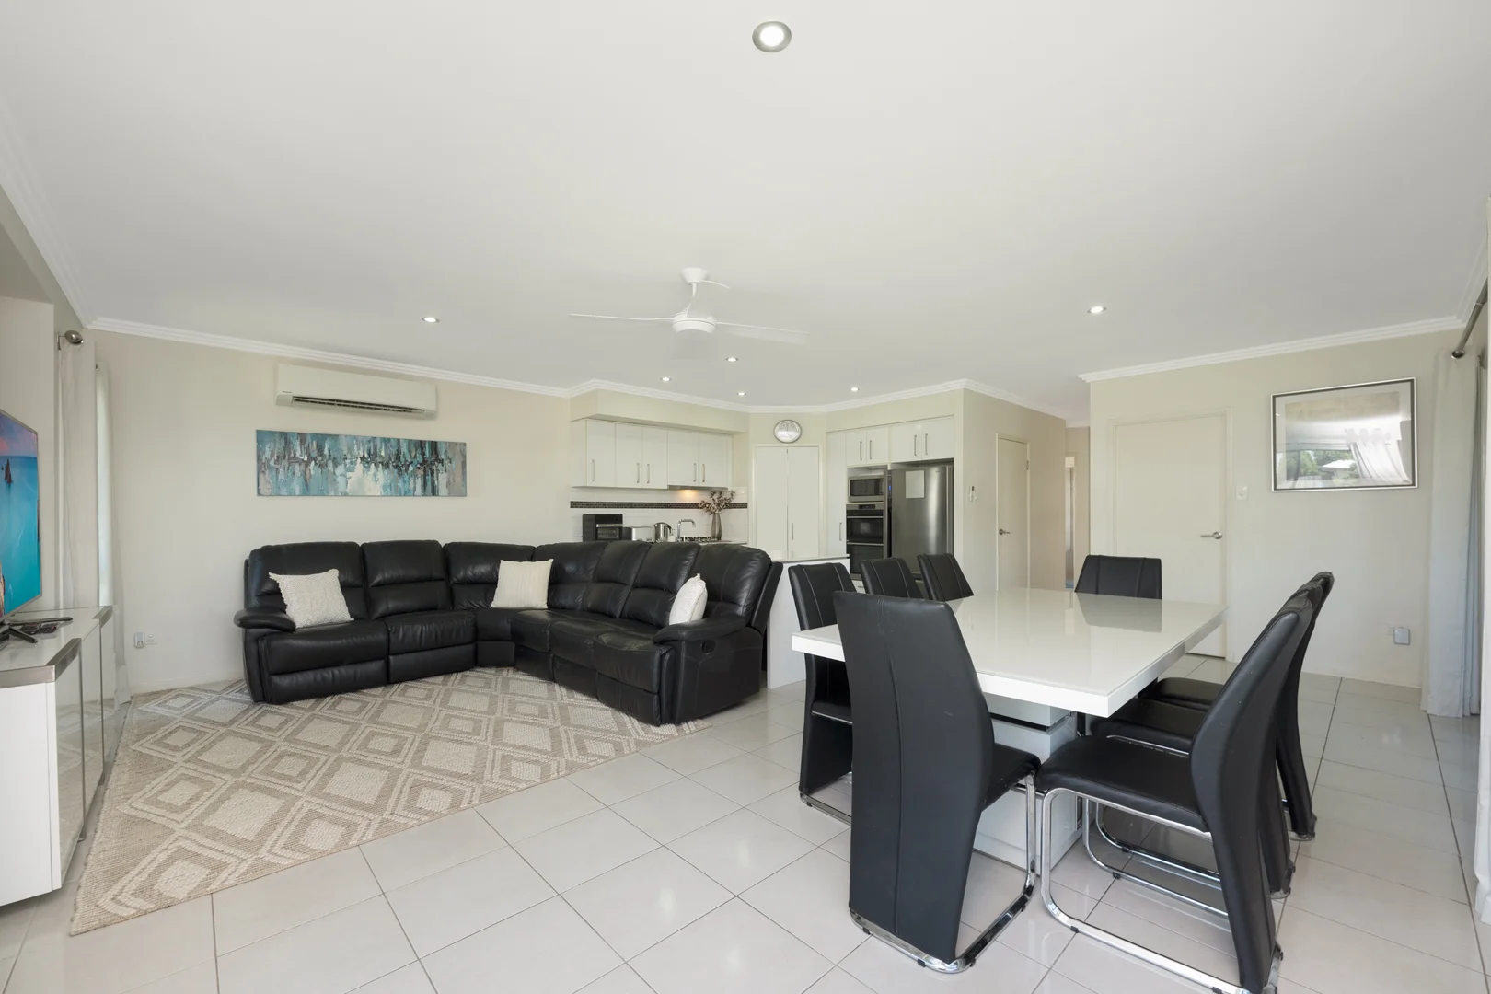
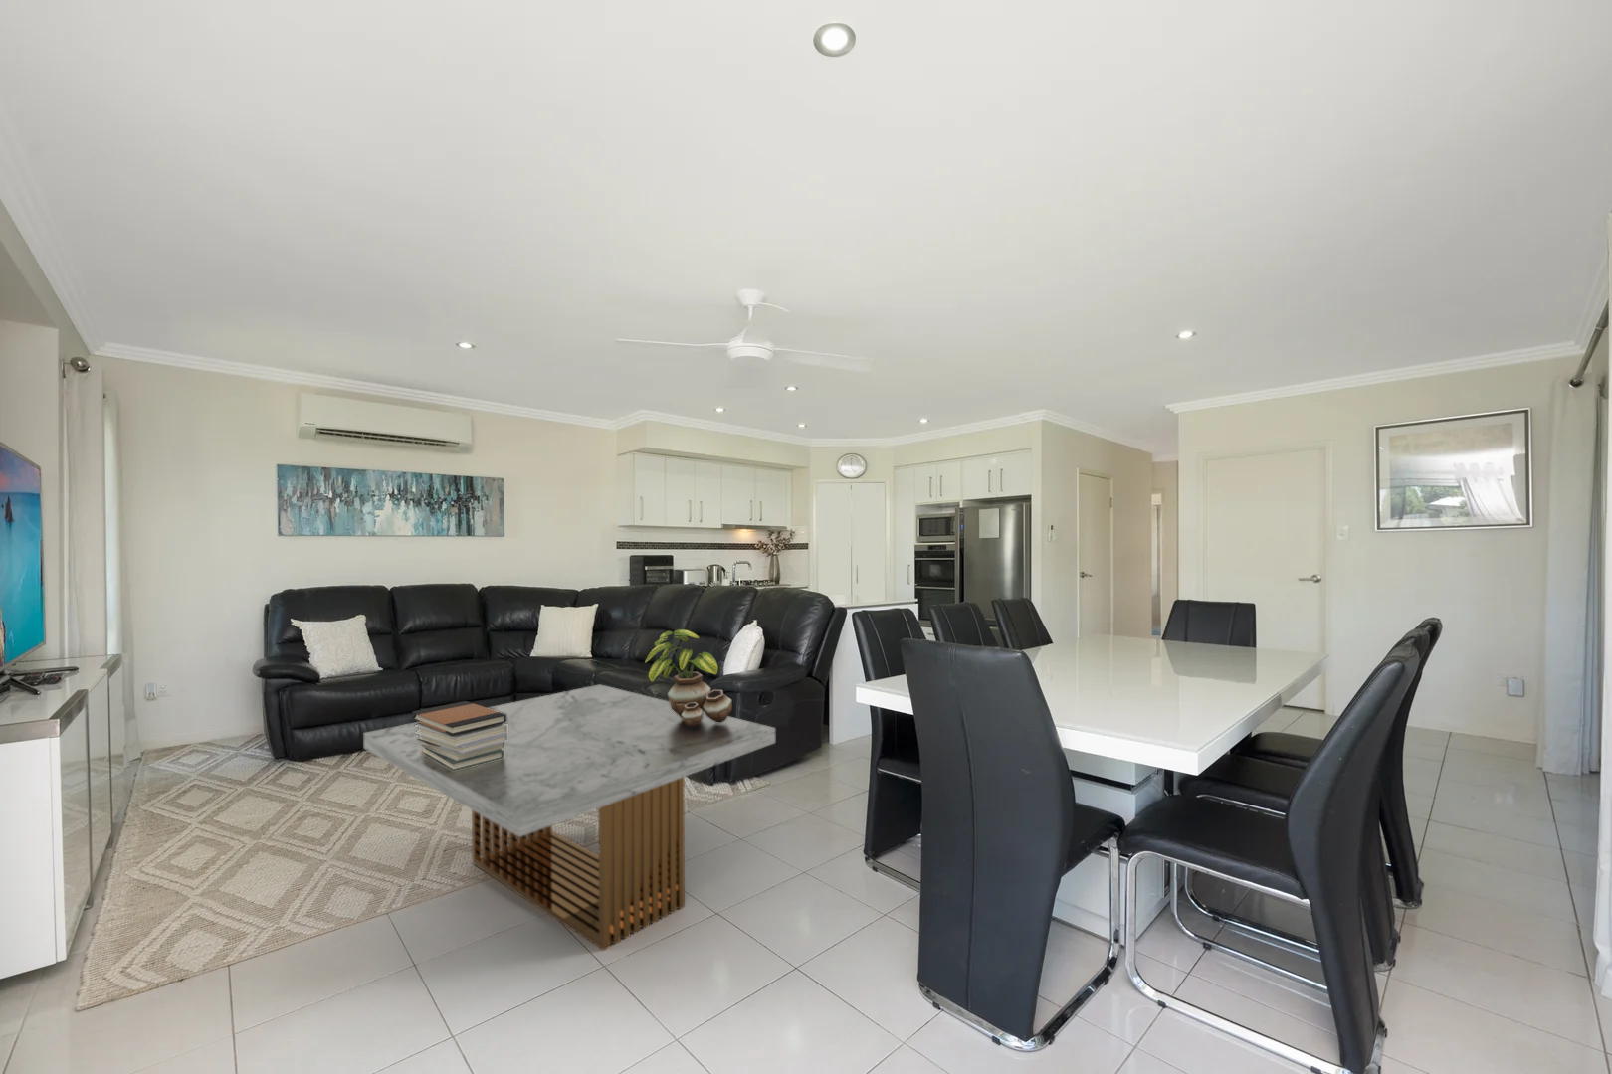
+ coffee table [363,683,776,952]
+ book stack [411,700,509,771]
+ potted plant [644,628,733,728]
